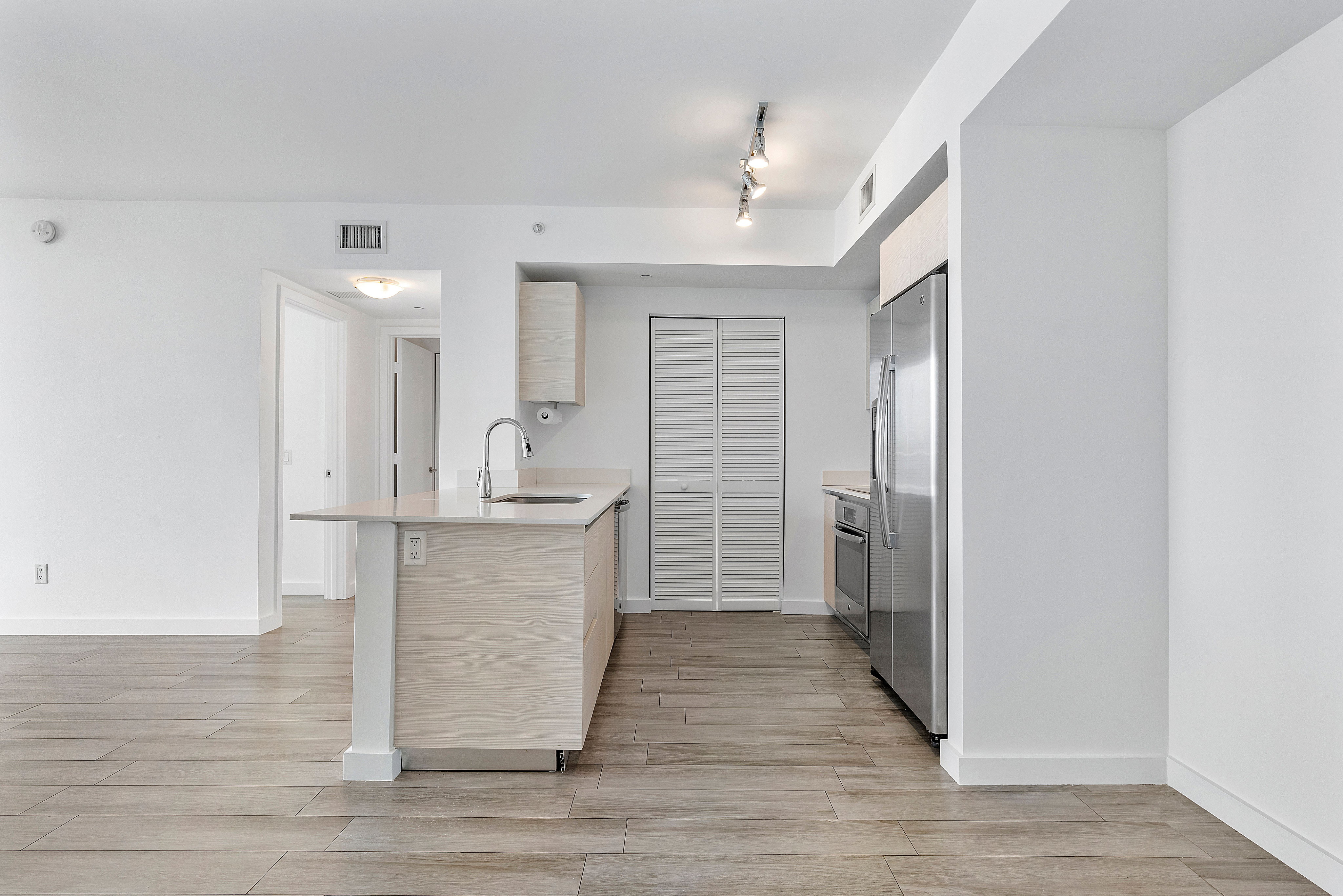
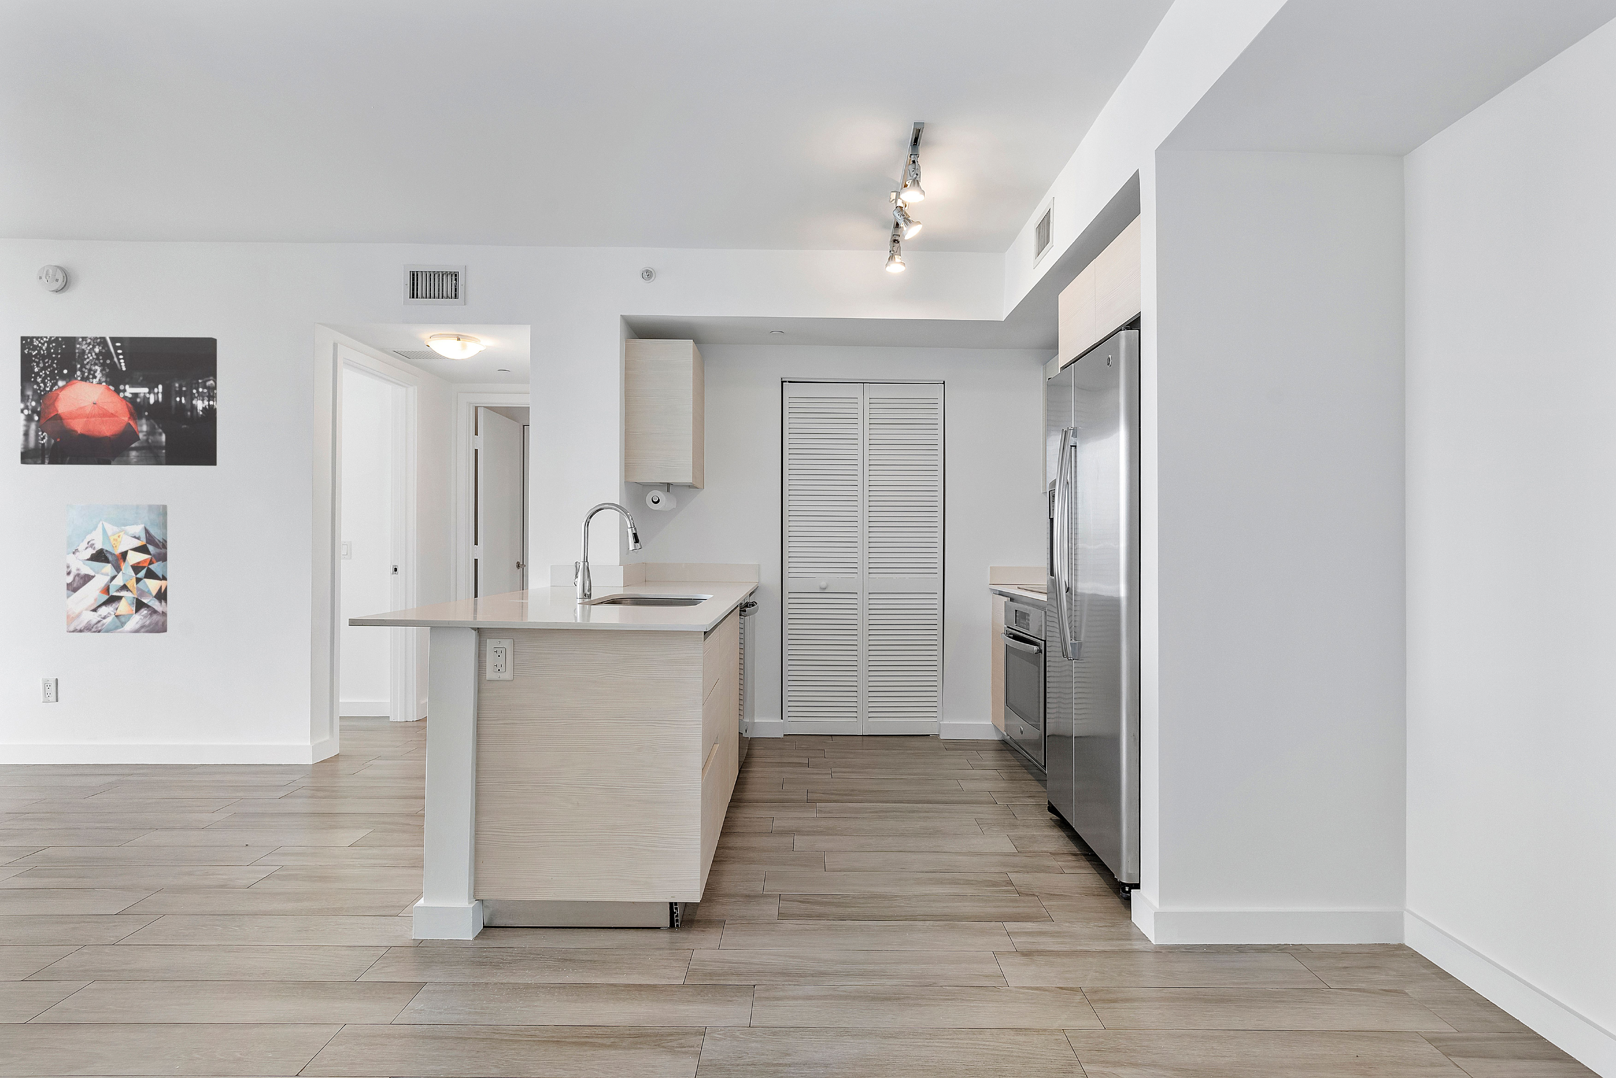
+ wall art [20,336,218,467]
+ wall art [66,504,167,634]
